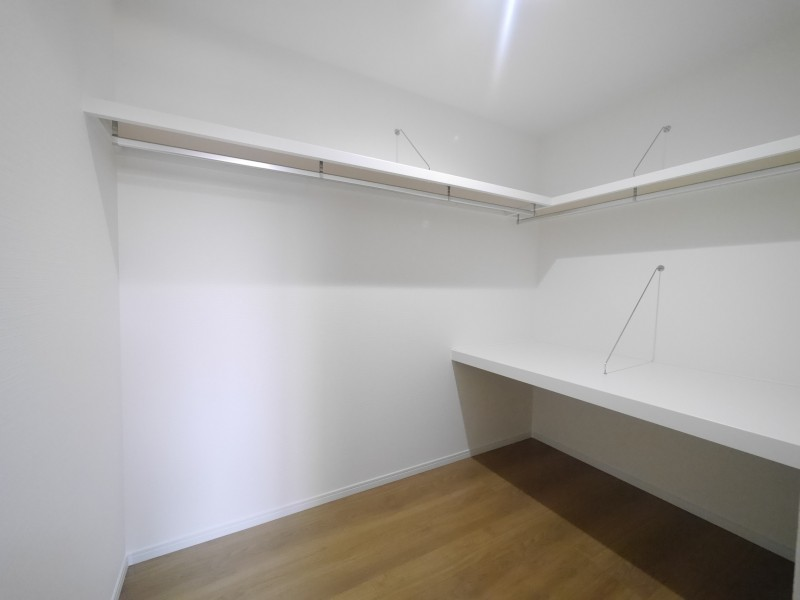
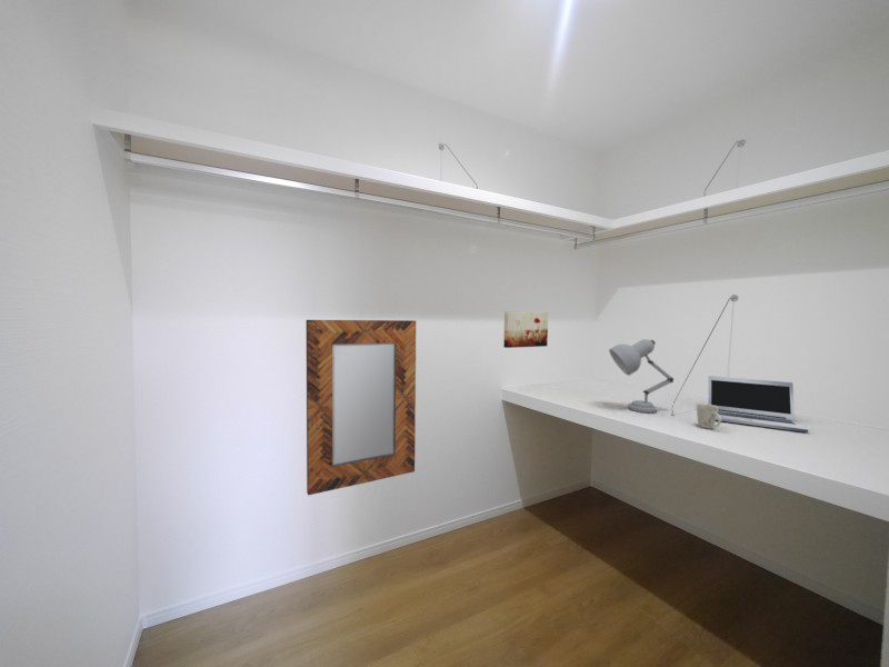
+ desk lamp [608,338,675,414]
+ wall art [502,310,549,349]
+ home mirror [306,319,417,497]
+ mug [695,402,722,430]
+ laptop [708,375,809,434]
